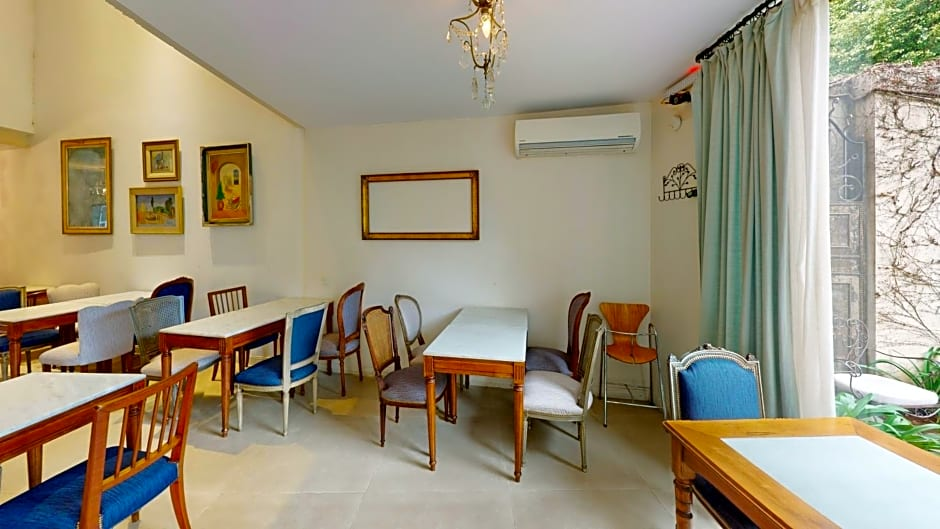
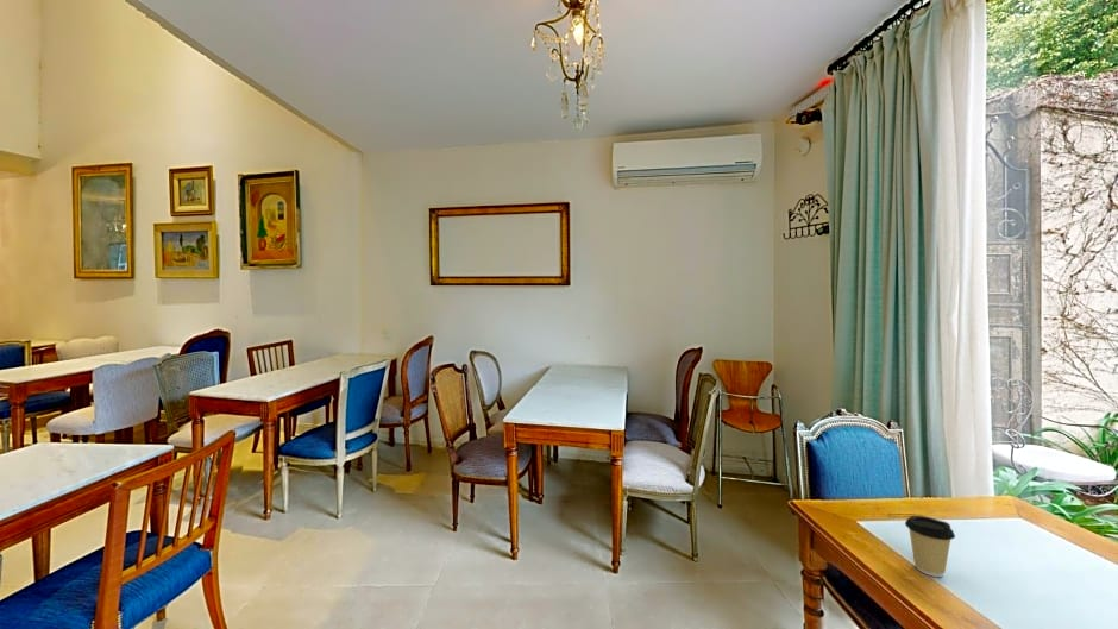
+ coffee cup [904,515,956,578]
